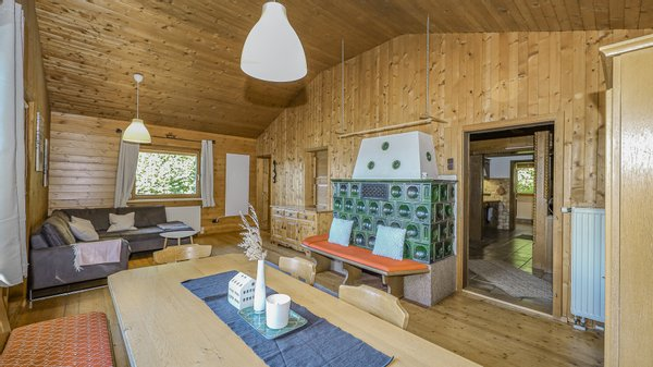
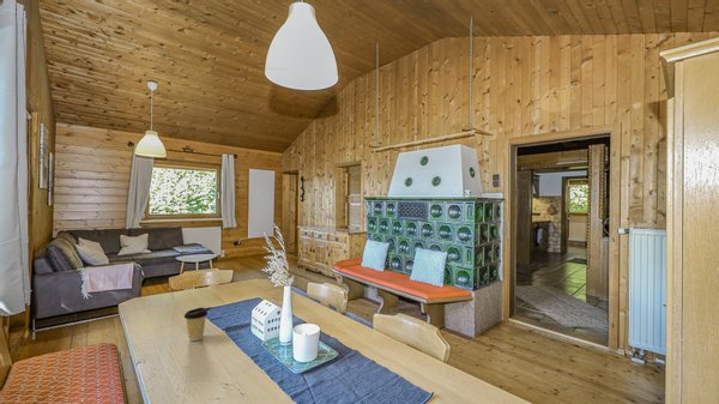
+ coffee cup [183,307,209,342]
